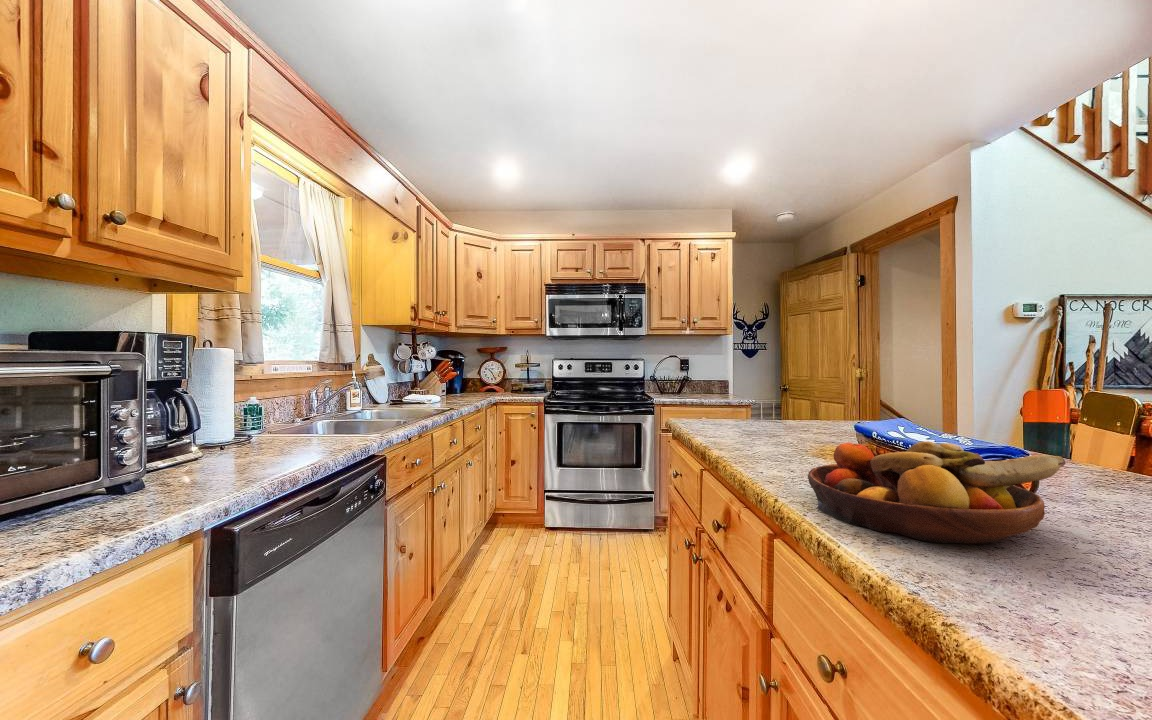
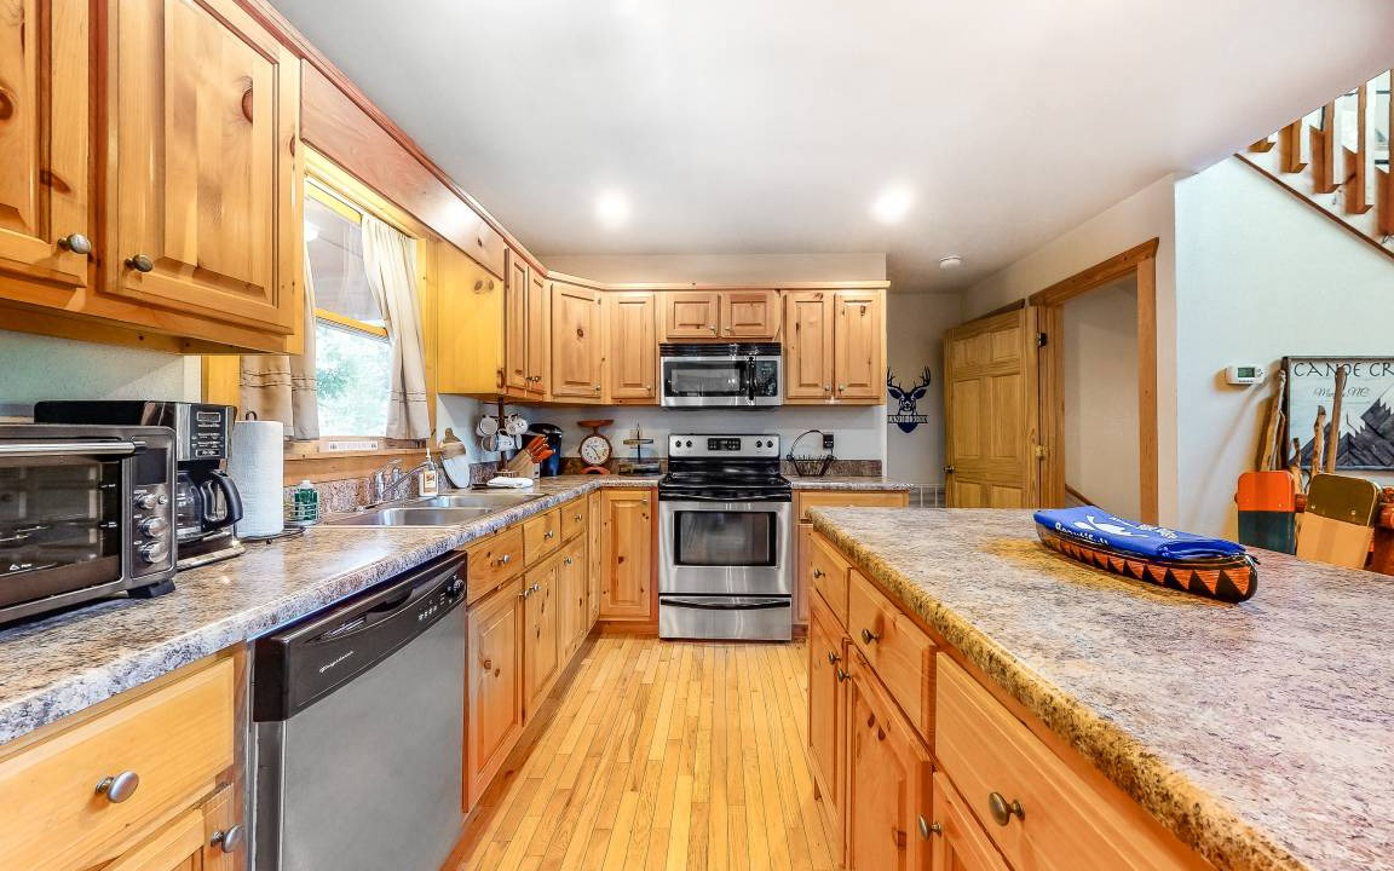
- fruit bowl [807,440,1066,545]
